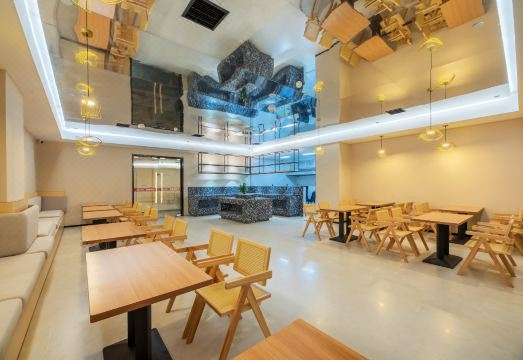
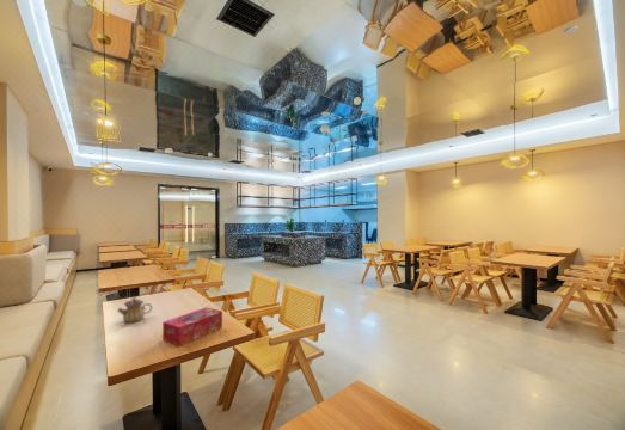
+ teapot [116,296,153,324]
+ tissue box [161,306,223,348]
